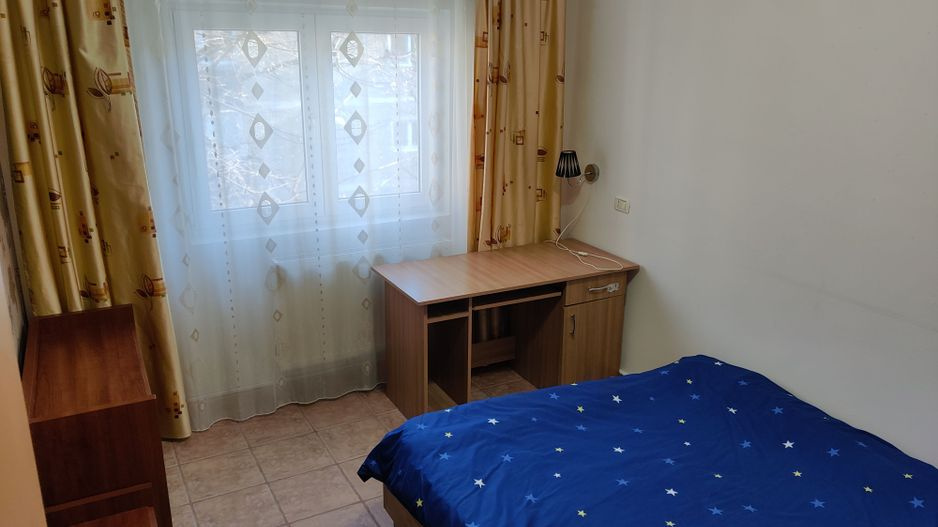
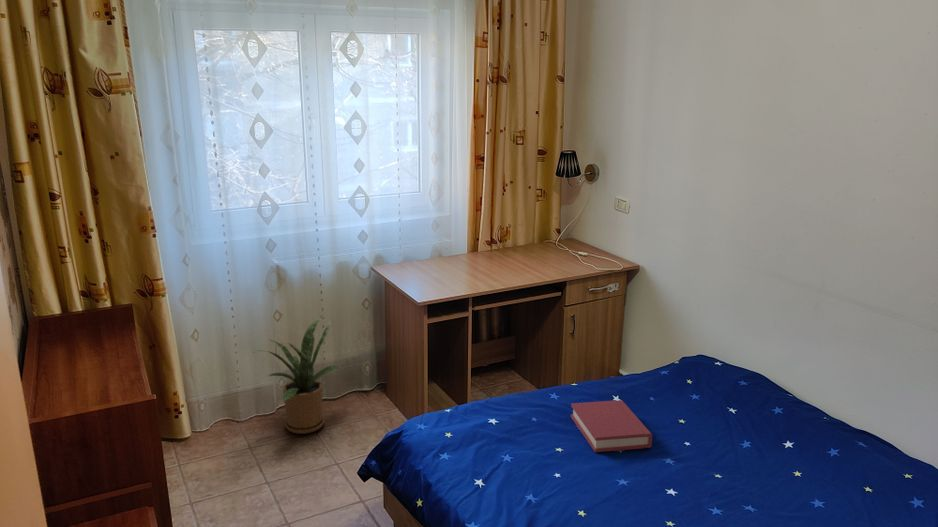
+ house plant [251,314,342,435]
+ hardback book [570,399,653,453]
